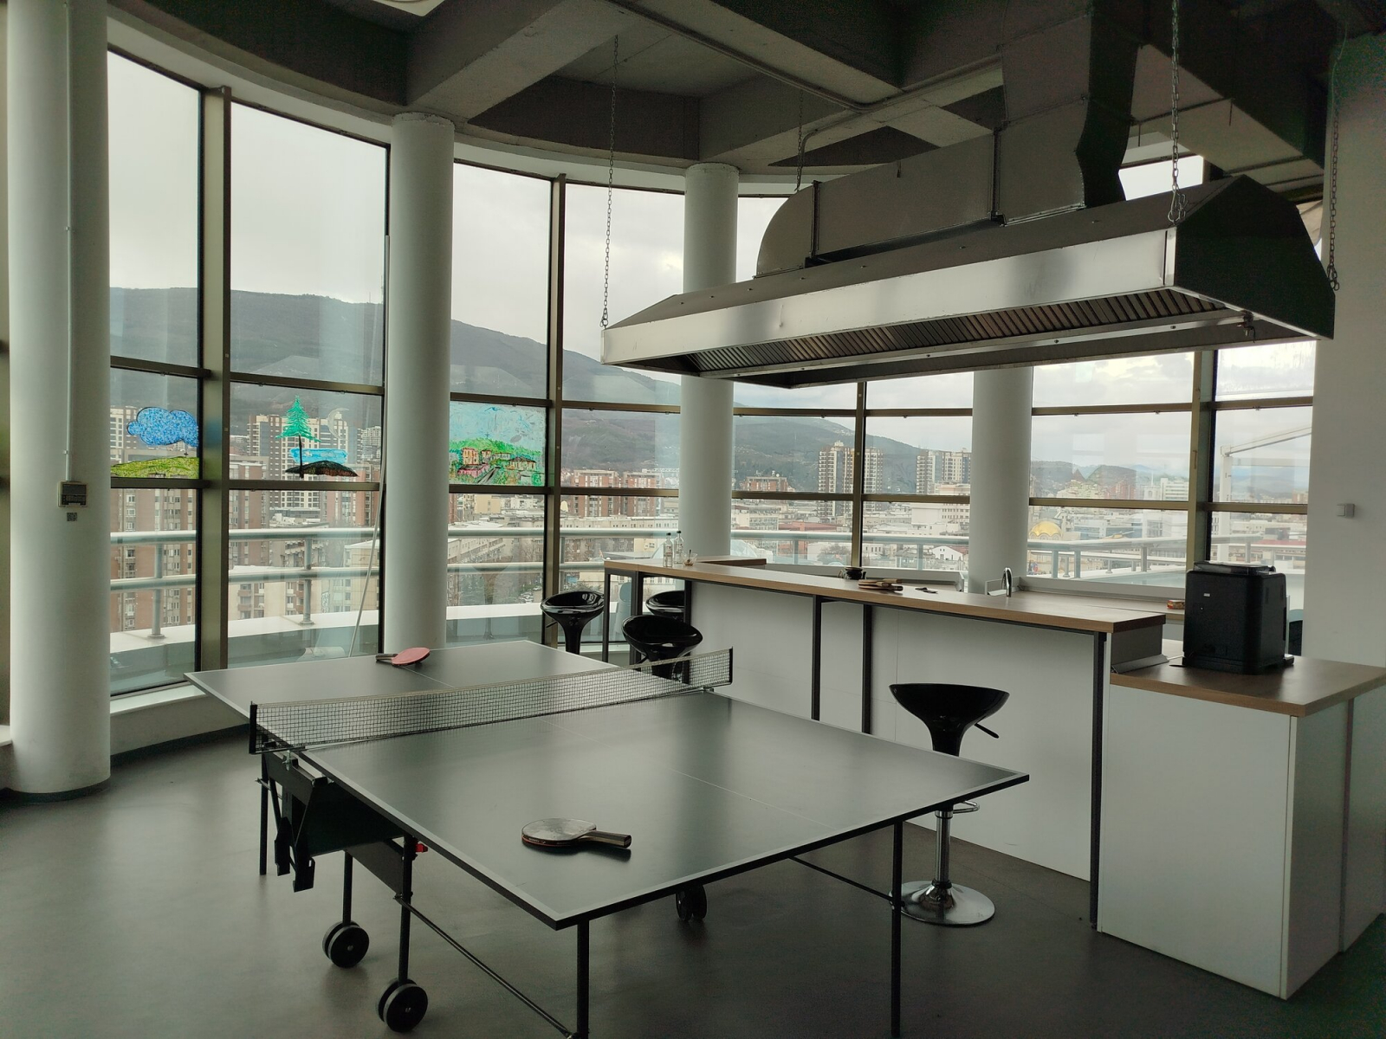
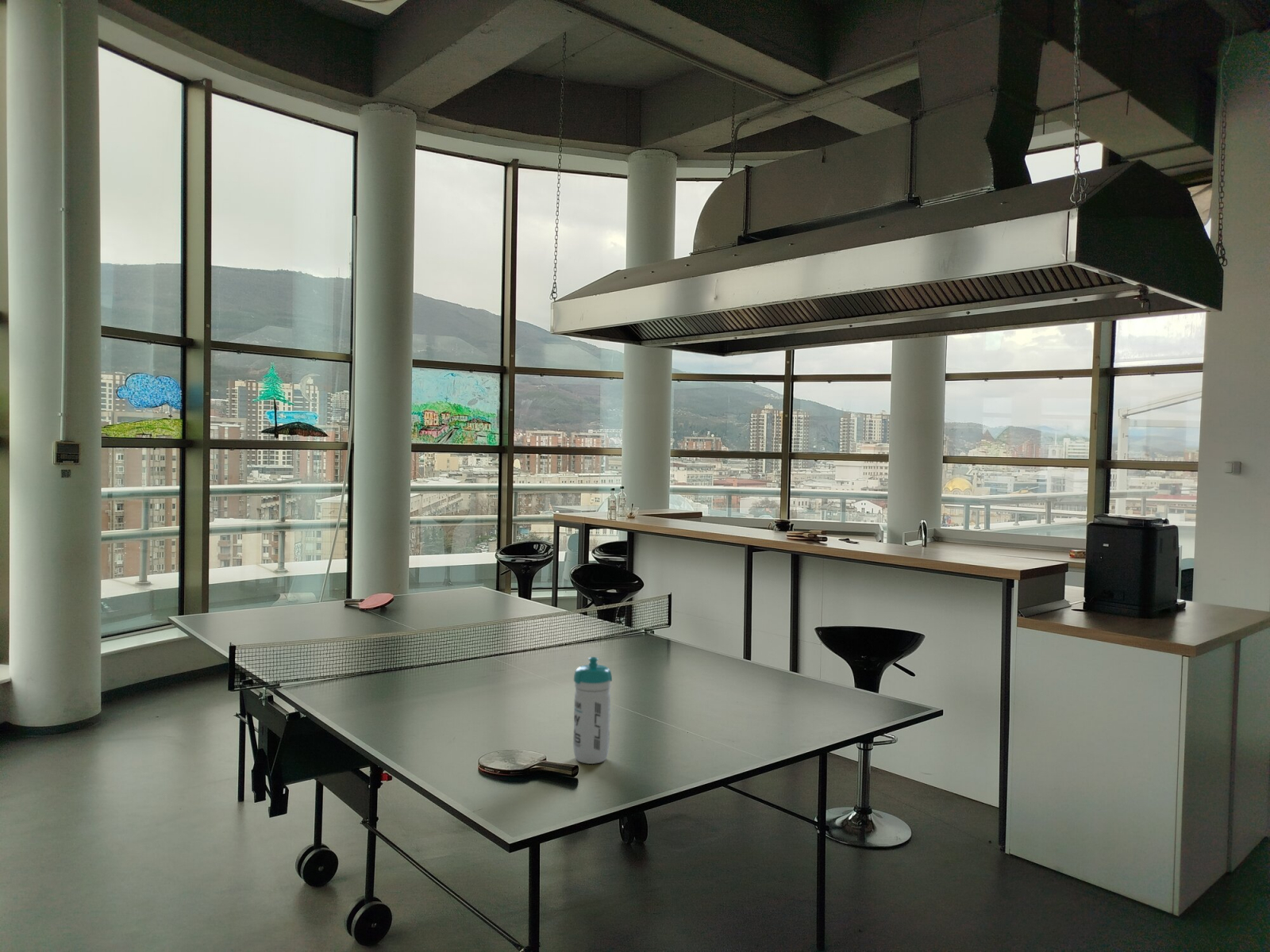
+ water bottle [572,656,613,765]
